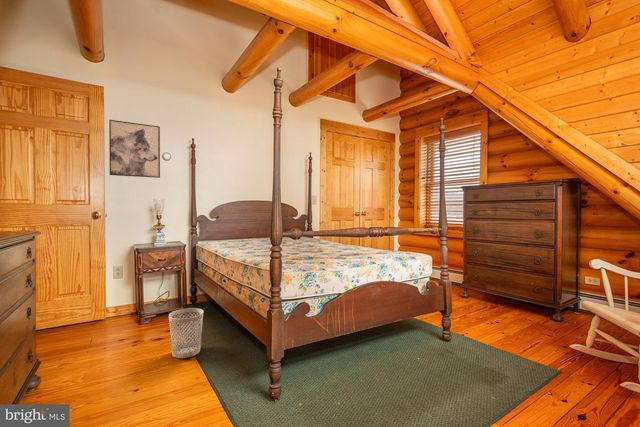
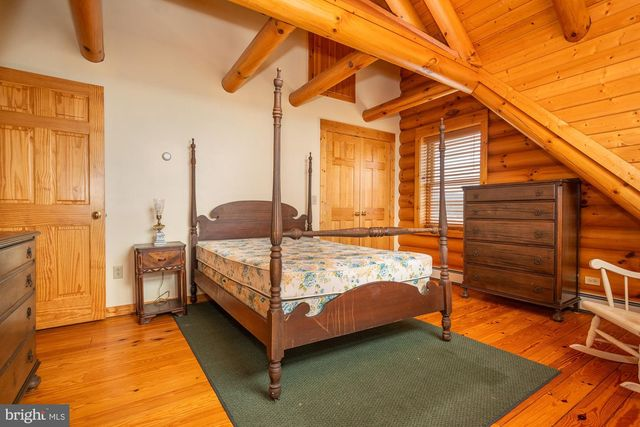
- wastebasket [168,307,204,359]
- wall art [108,119,161,179]
